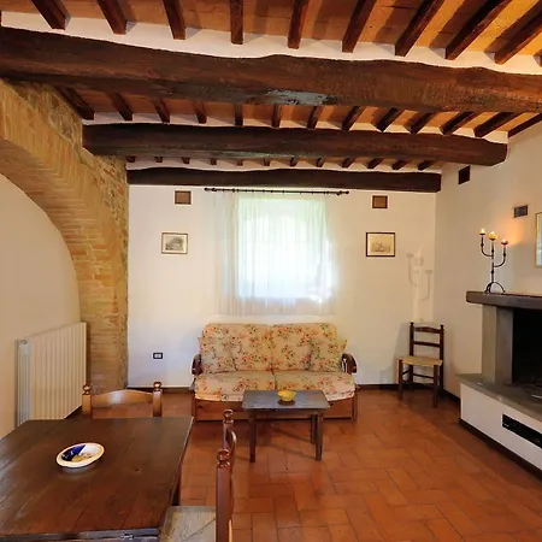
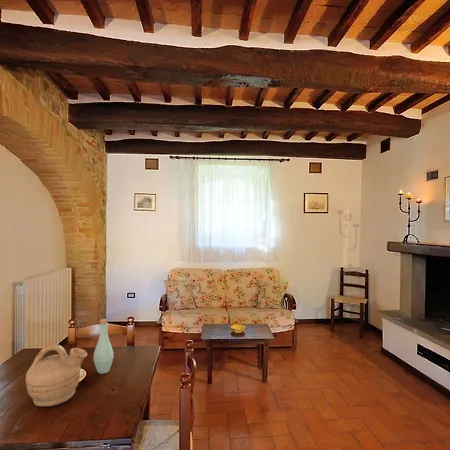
+ bottle [92,318,115,374]
+ teapot [25,343,88,408]
